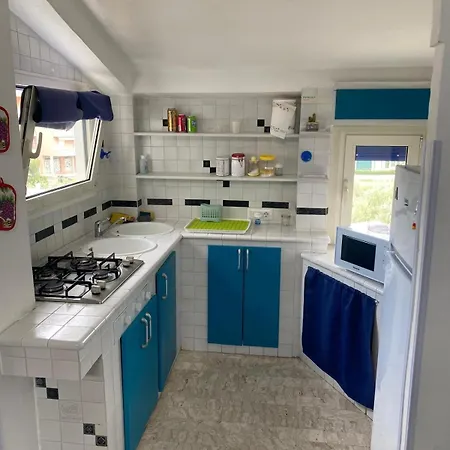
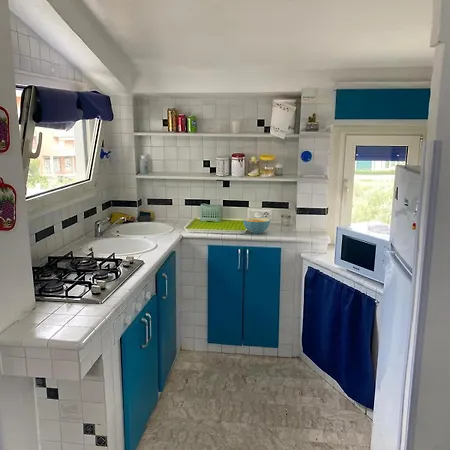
+ cereal bowl [242,217,271,235]
